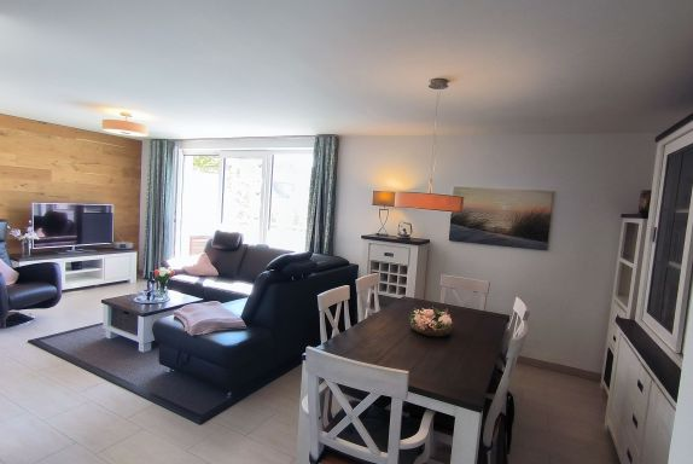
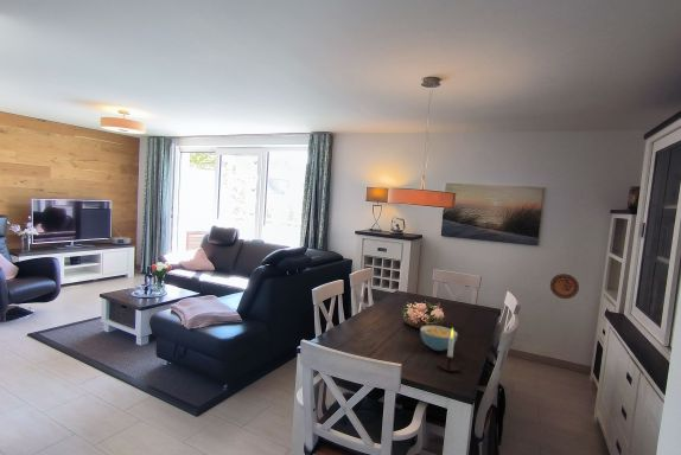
+ decorative plate [549,273,580,300]
+ cereal bowl [419,325,459,352]
+ candle [438,326,466,372]
